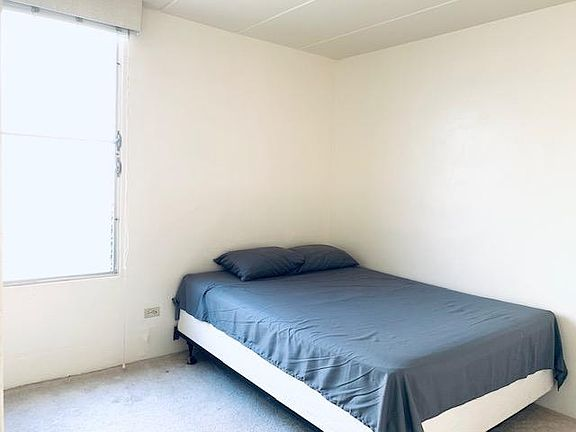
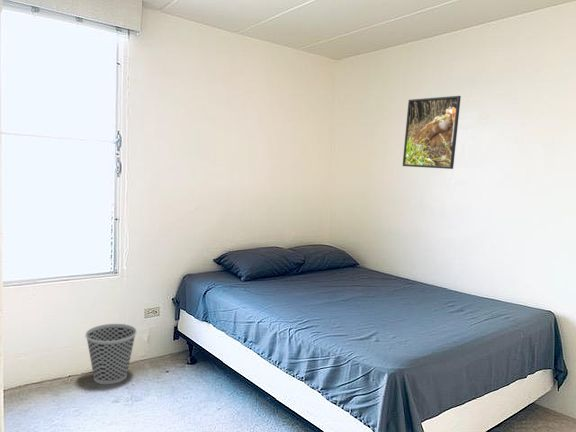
+ wastebasket [84,323,138,385]
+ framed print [402,95,462,170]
